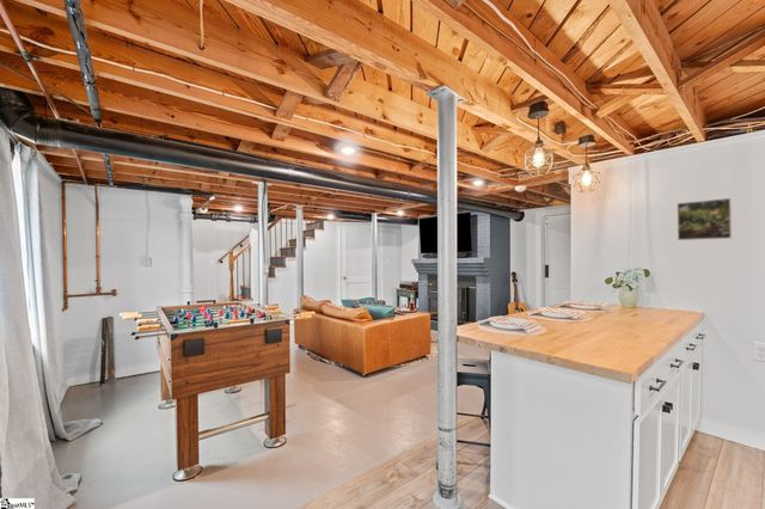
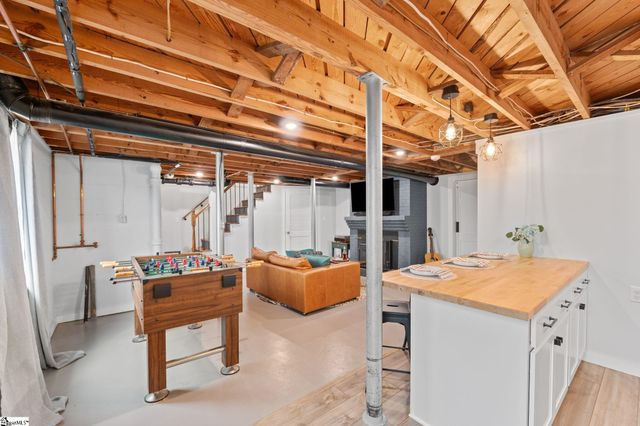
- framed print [677,197,733,241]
